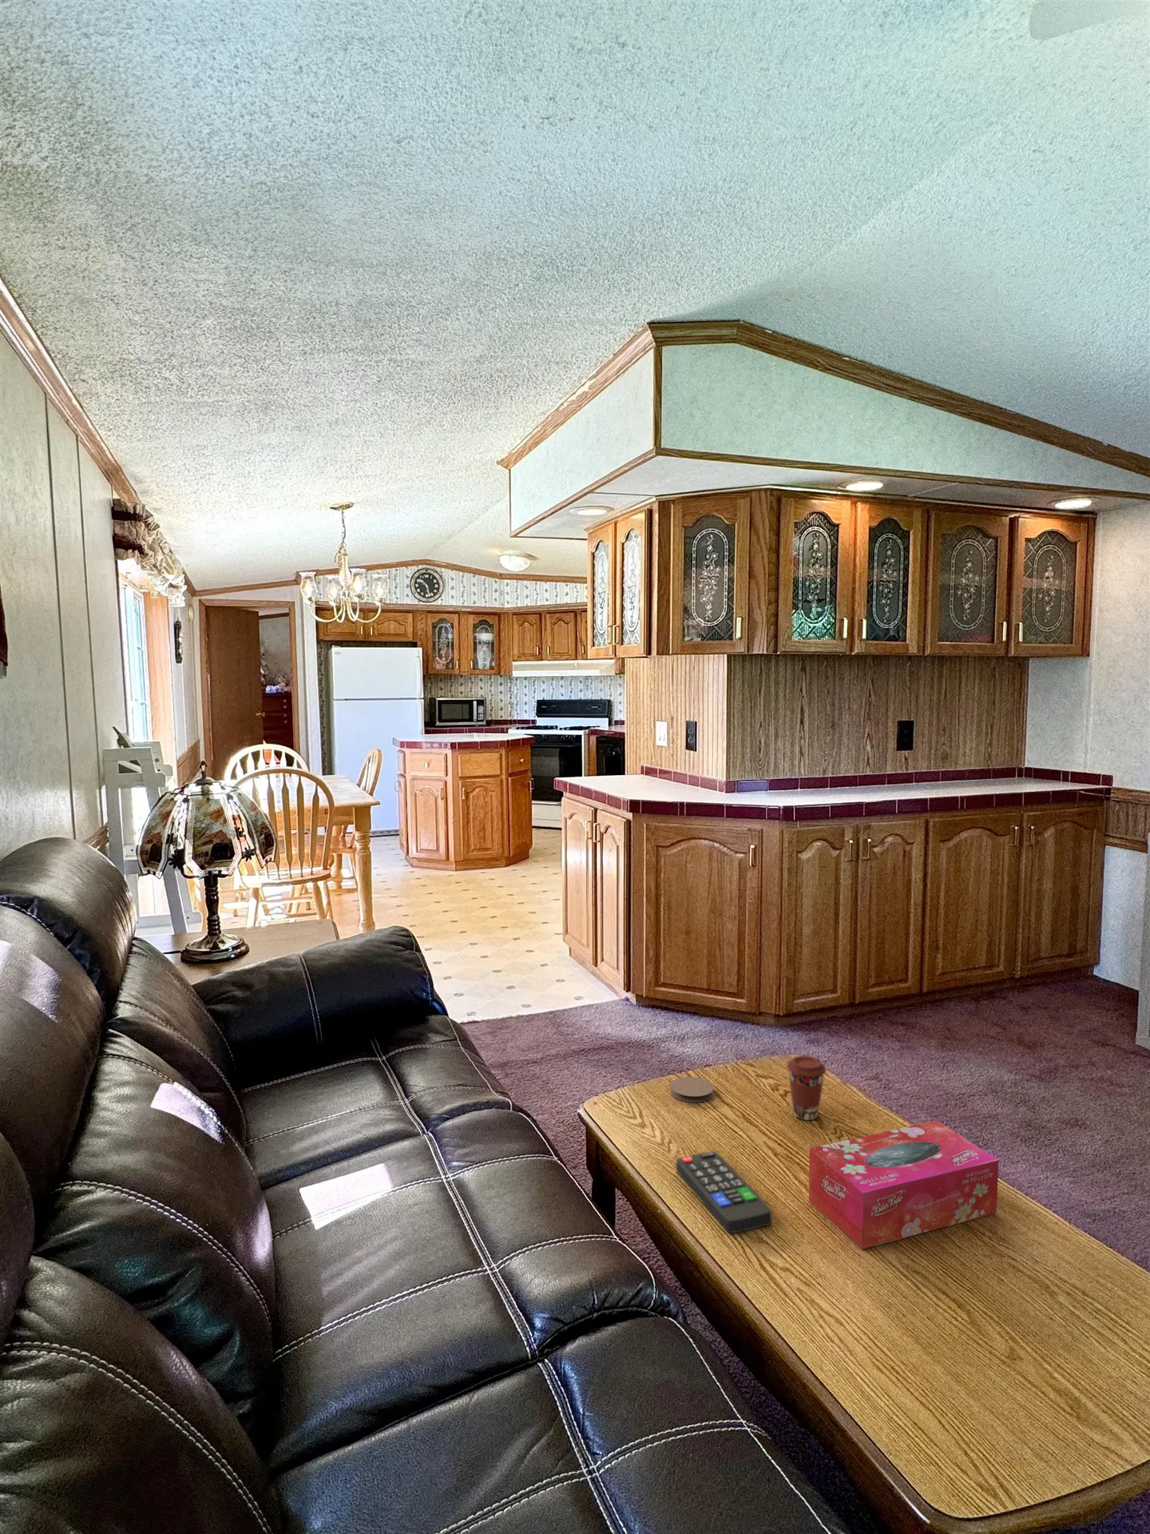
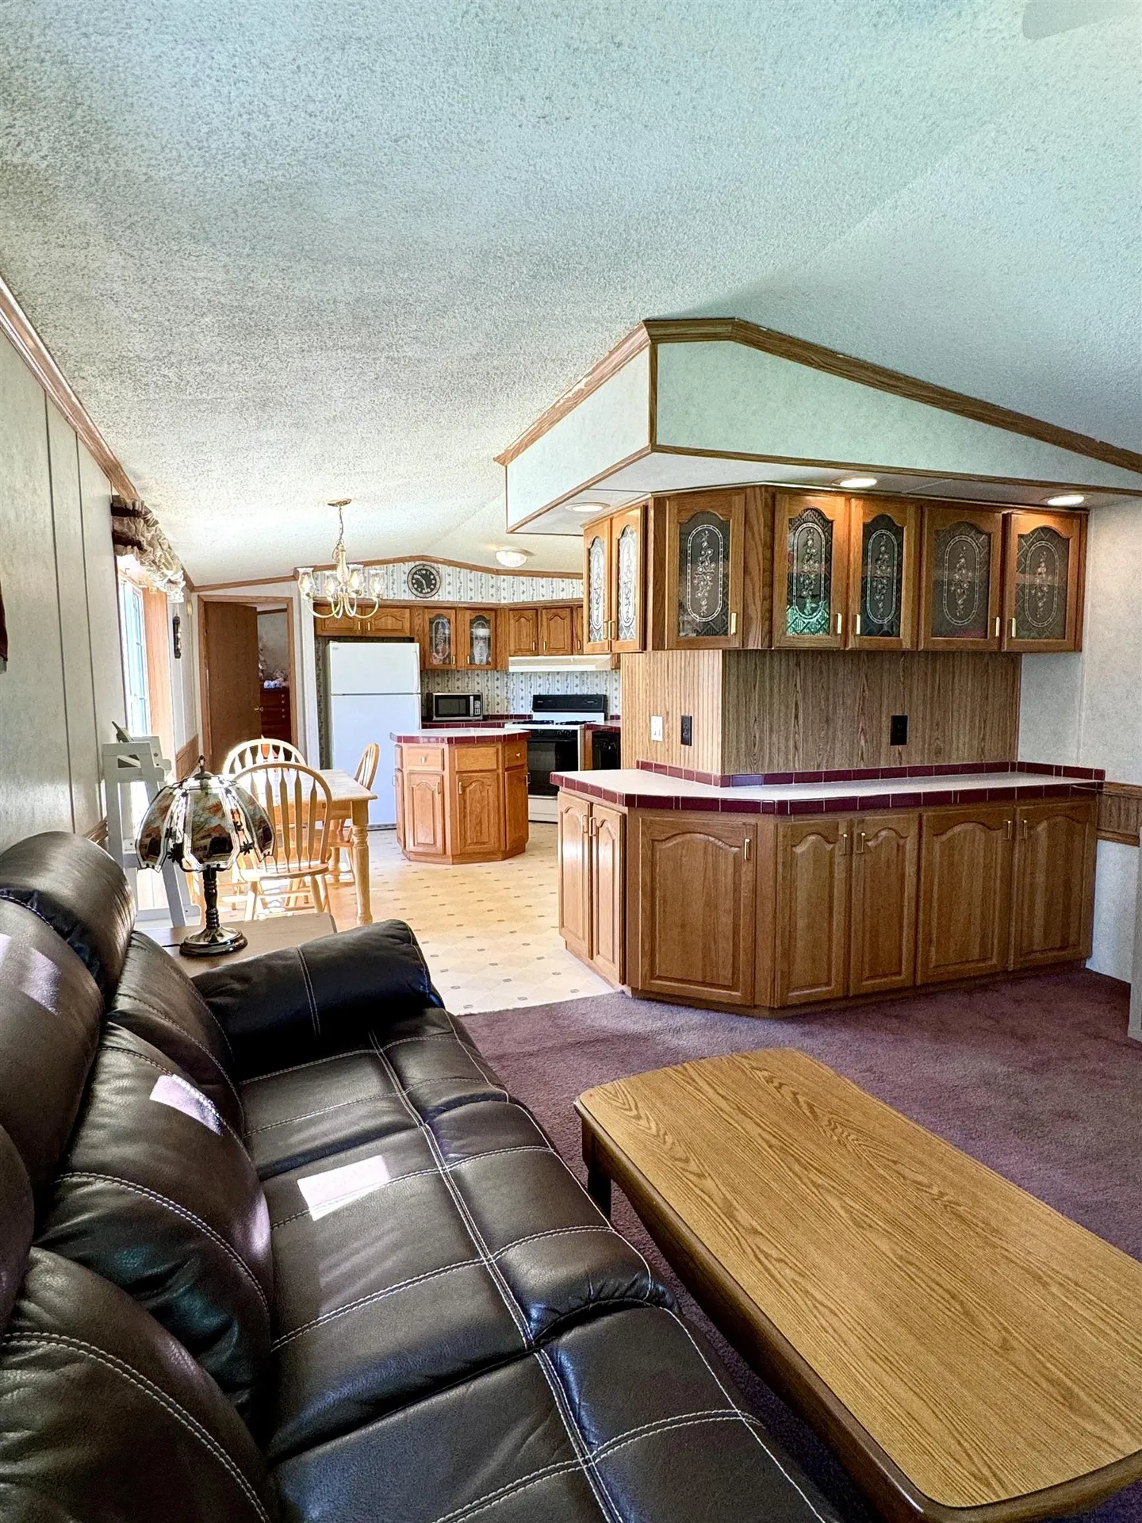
- coaster [669,1076,715,1103]
- tissue box [807,1120,999,1250]
- remote control [675,1150,772,1233]
- coffee cup [786,1056,826,1121]
